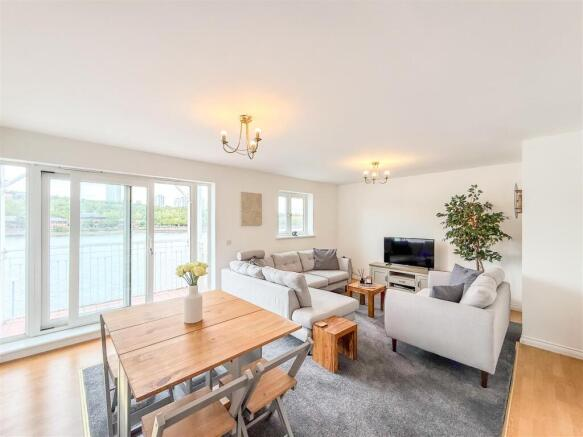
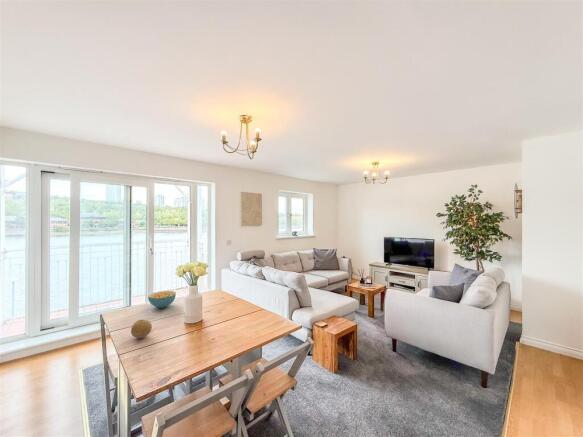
+ cereal bowl [147,290,177,309]
+ fruit [130,319,153,339]
